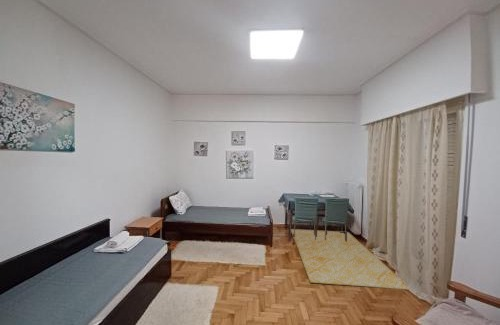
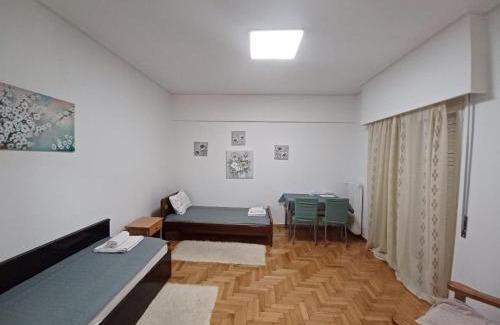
- rug [290,228,411,291]
